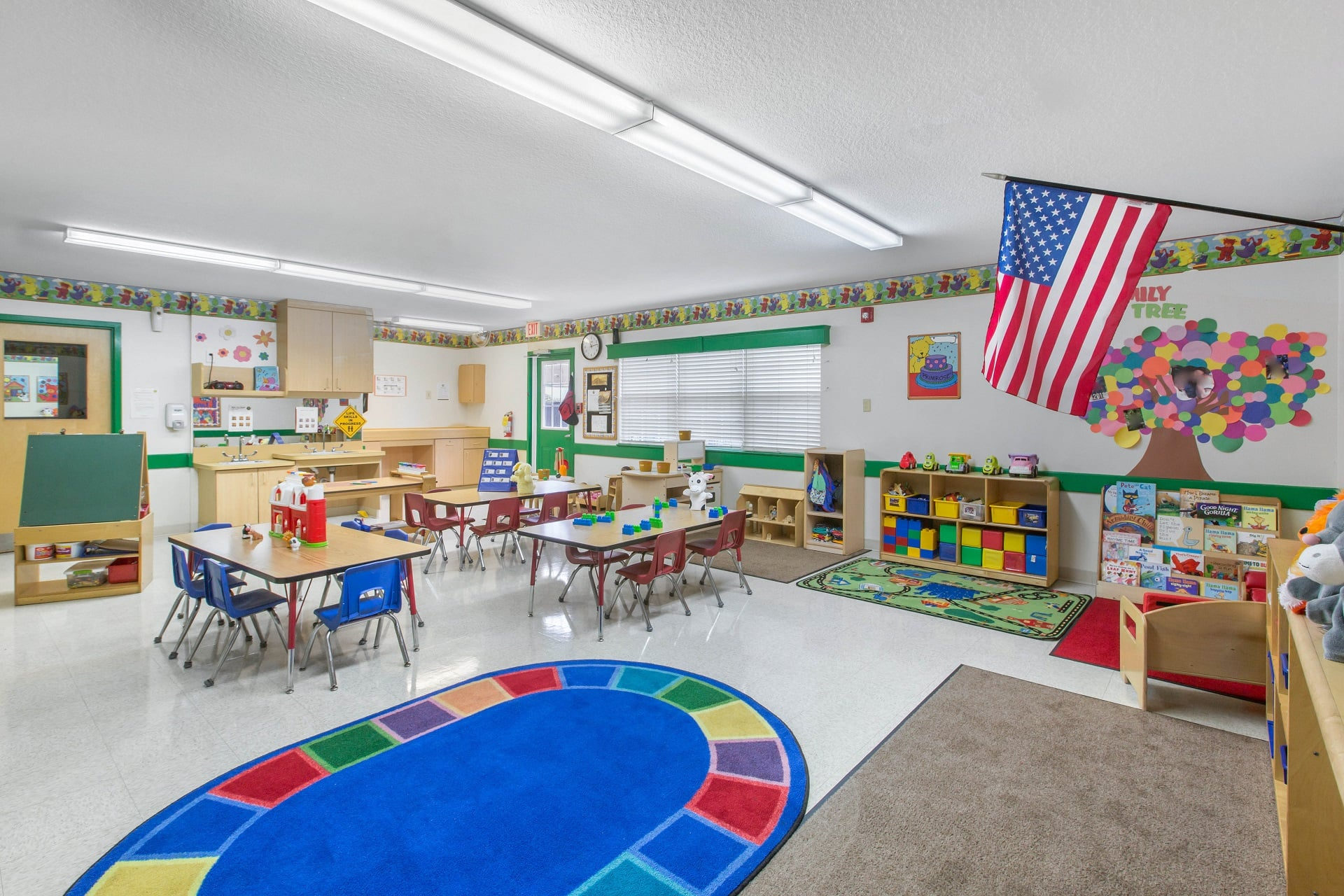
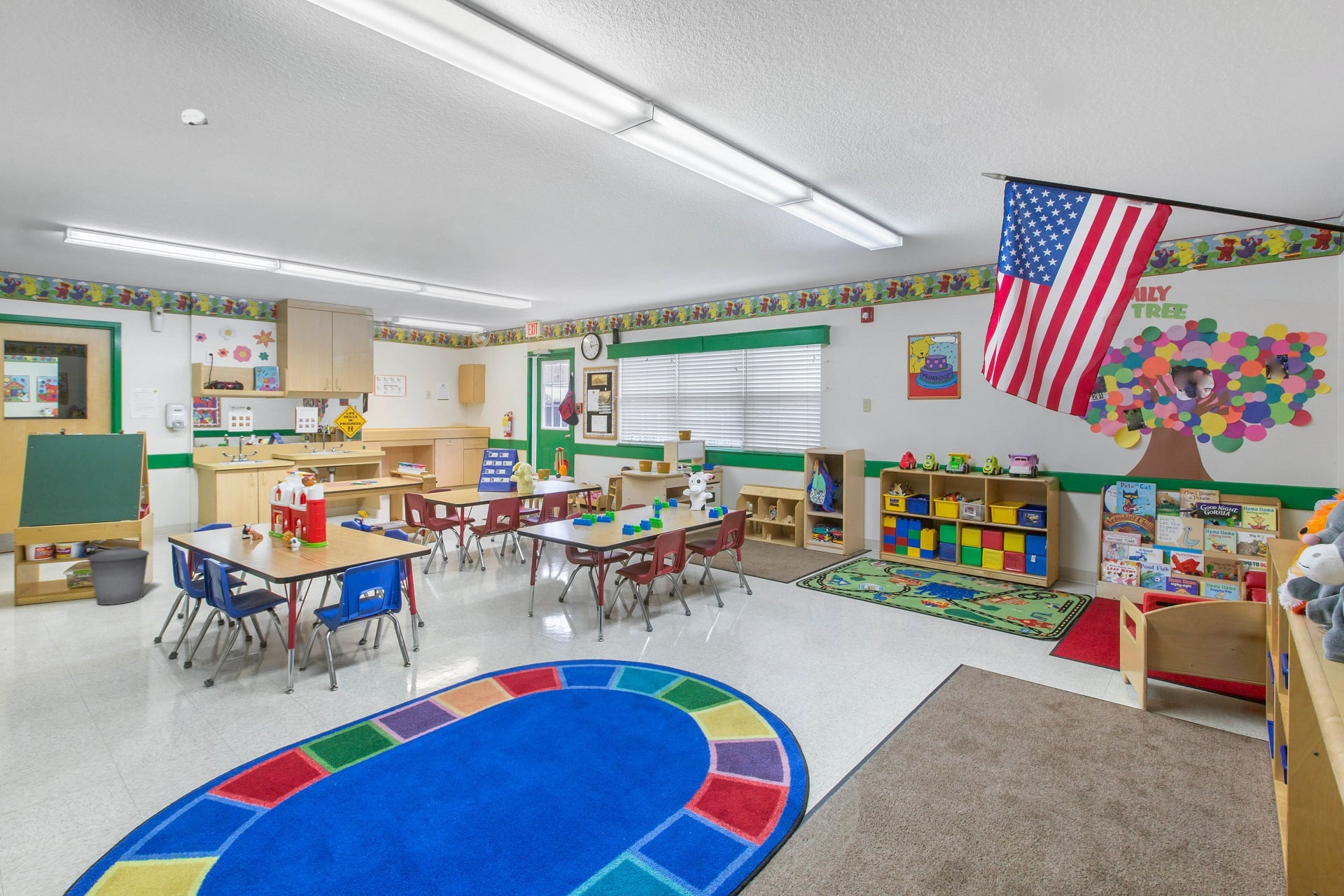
+ trash can [87,546,150,605]
+ smoke detector [181,109,209,126]
